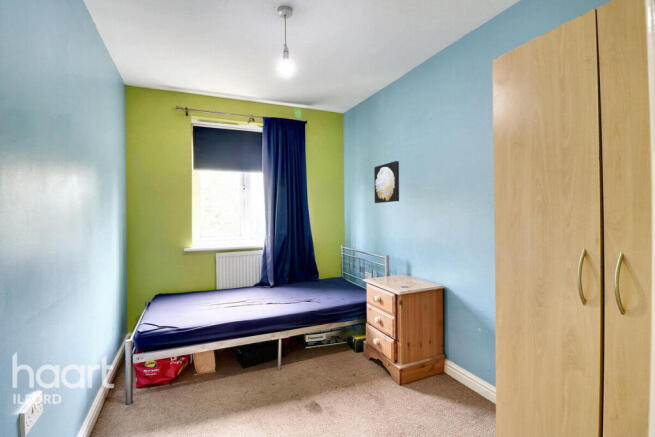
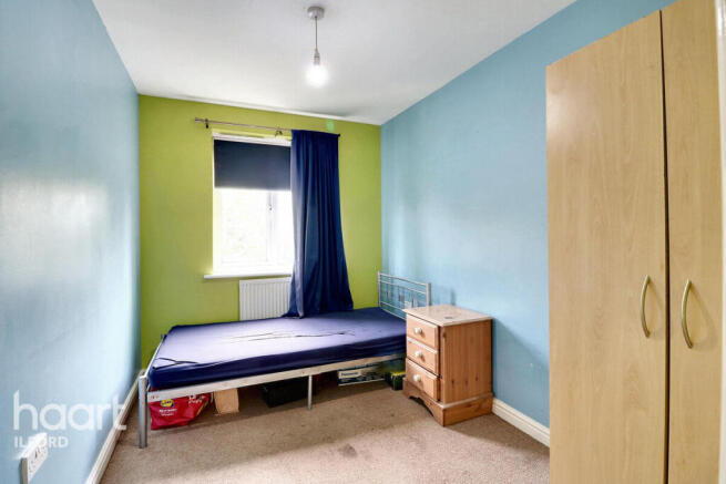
- wall art [373,160,400,204]
